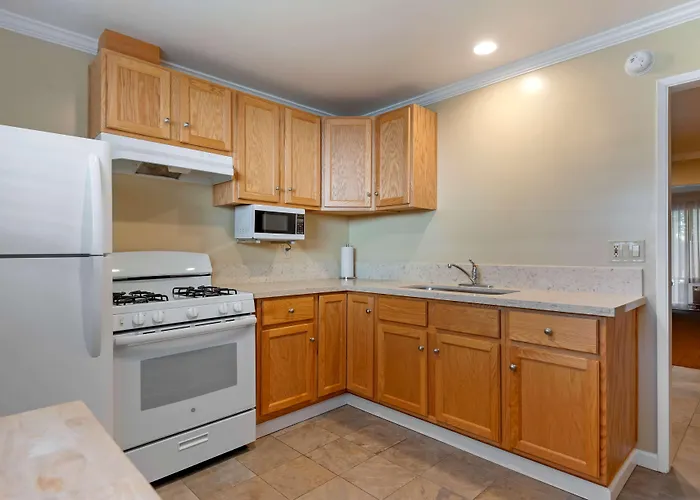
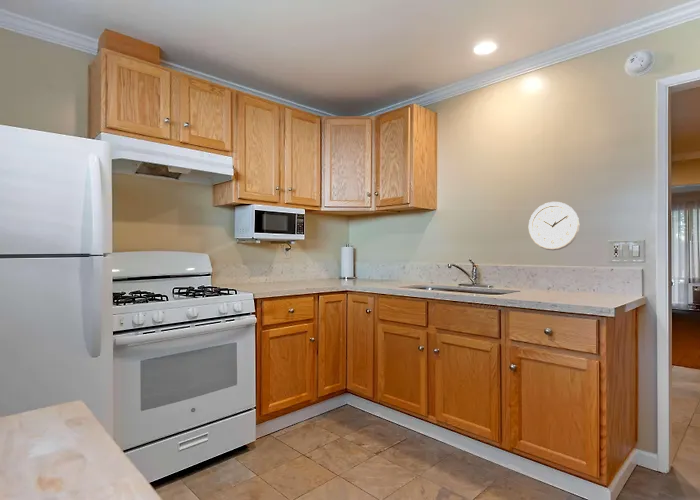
+ wall clock [528,201,580,251]
